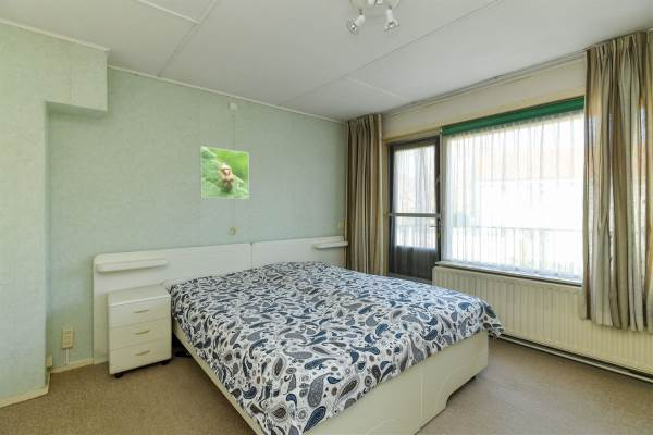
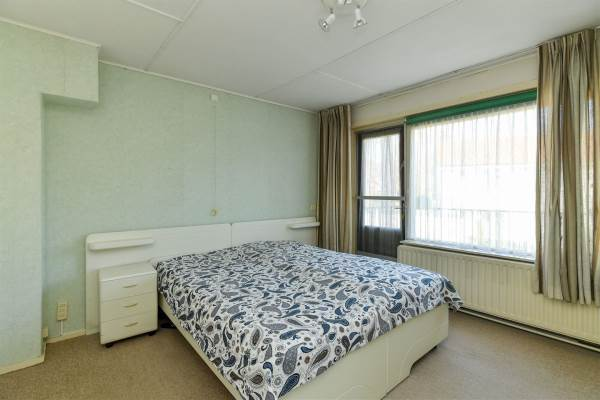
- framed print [199,146,250,200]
